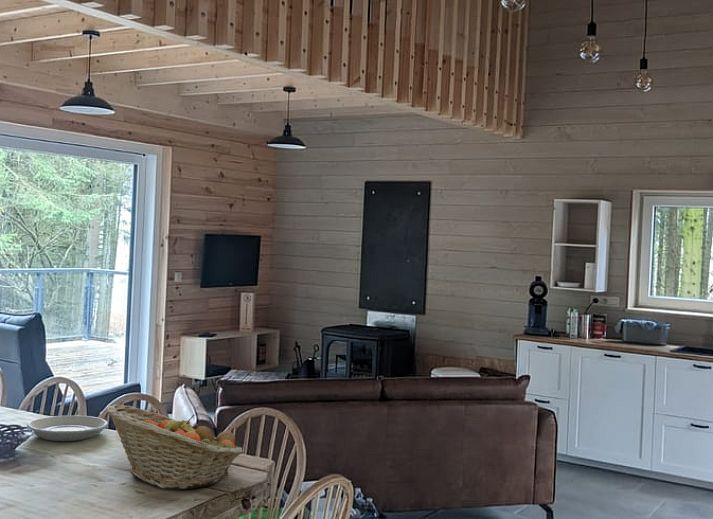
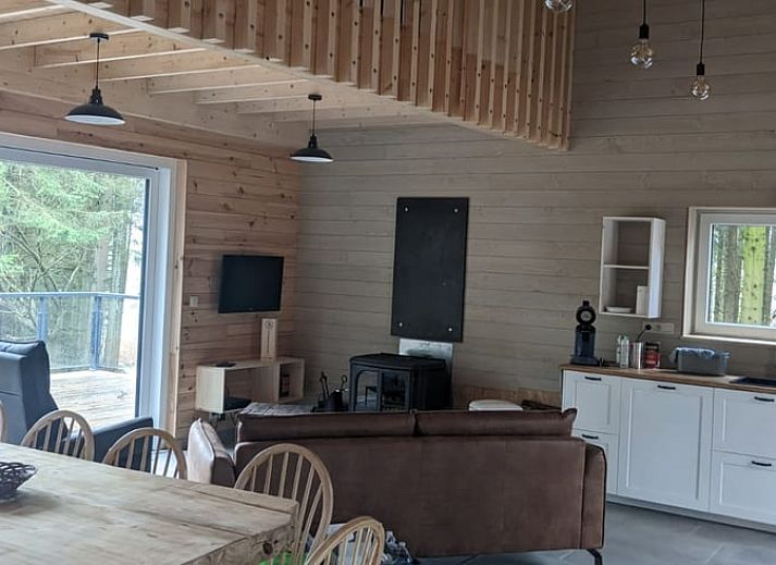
- fruit basket [106,403,244,490]
- plate [26,415,109,442]
